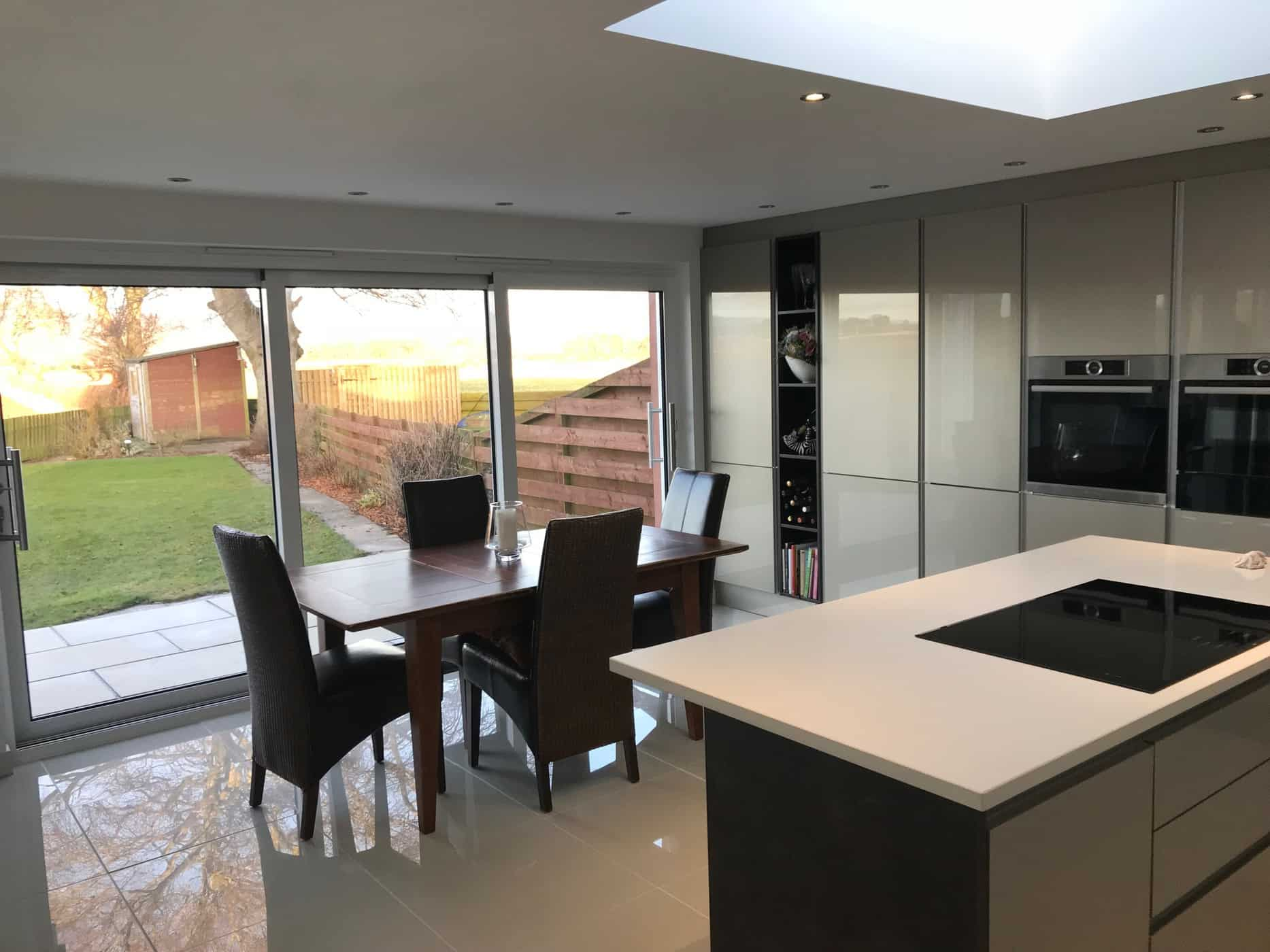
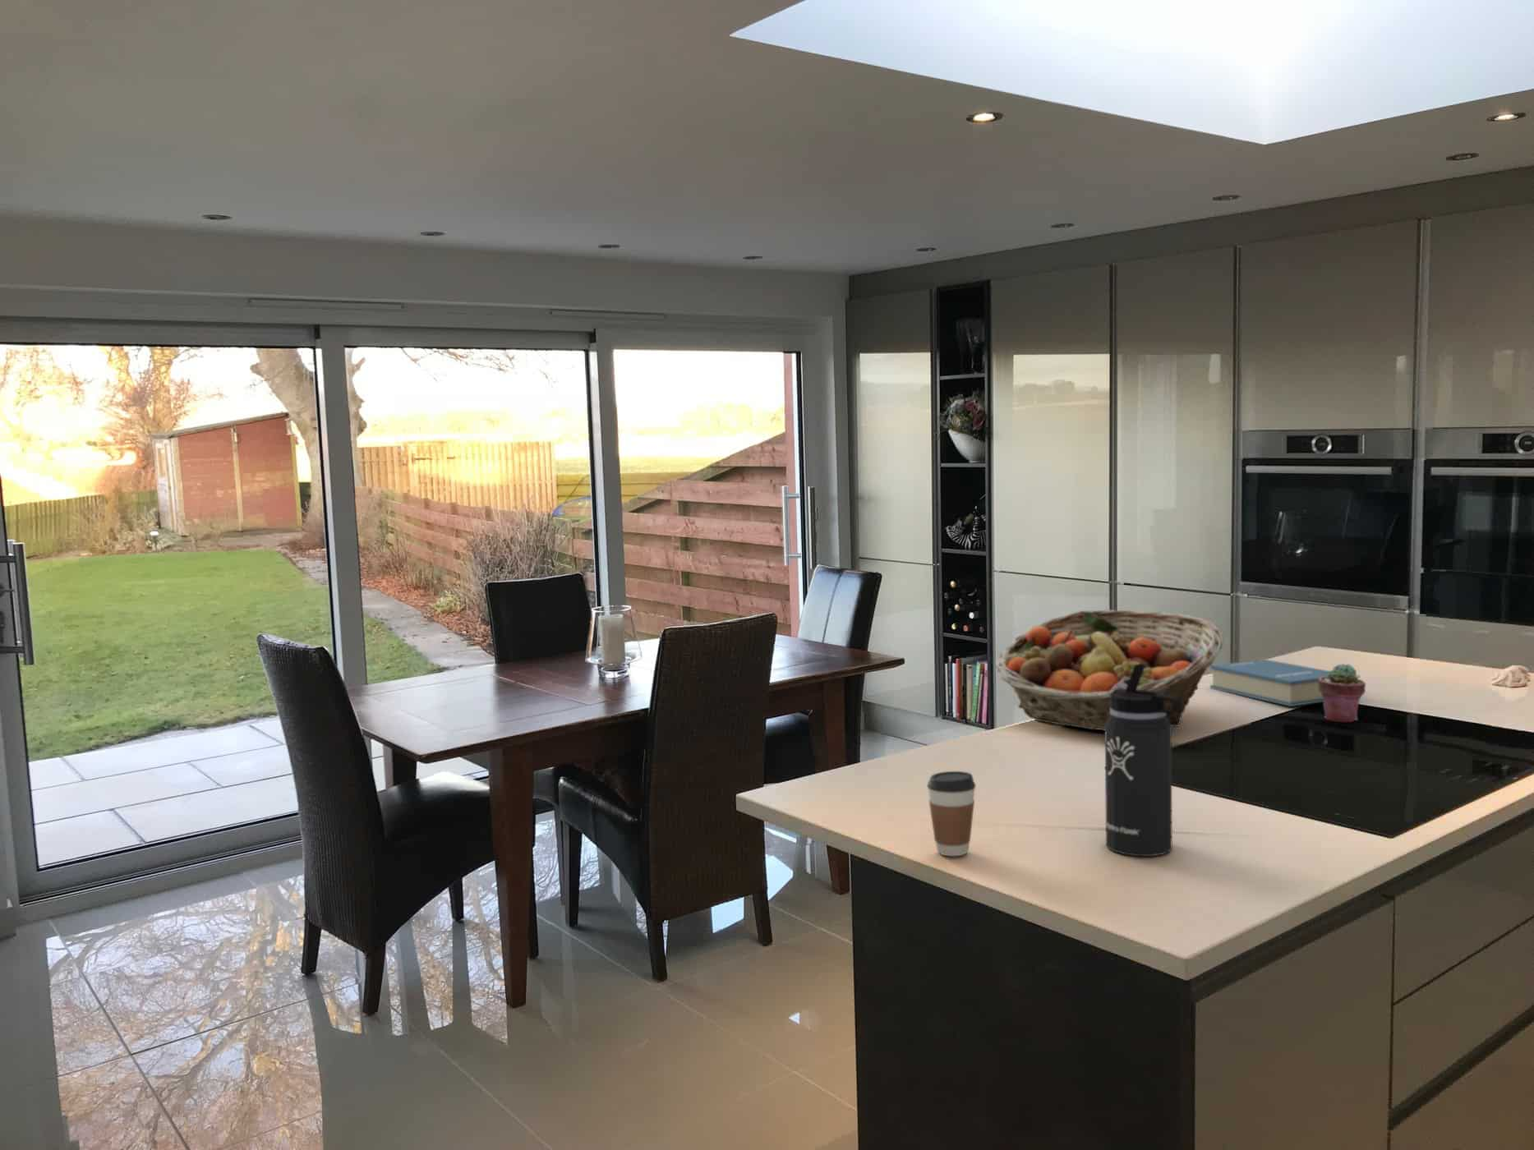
+ potted succulent [1319,663,1366,722]
+ coffee cup [926,771,977,856]
+ fruit basket [994,609,1225,731]
+ thermos bottle [1104,663,1181,856]
+ hardback book [1209,658,1331,707]
